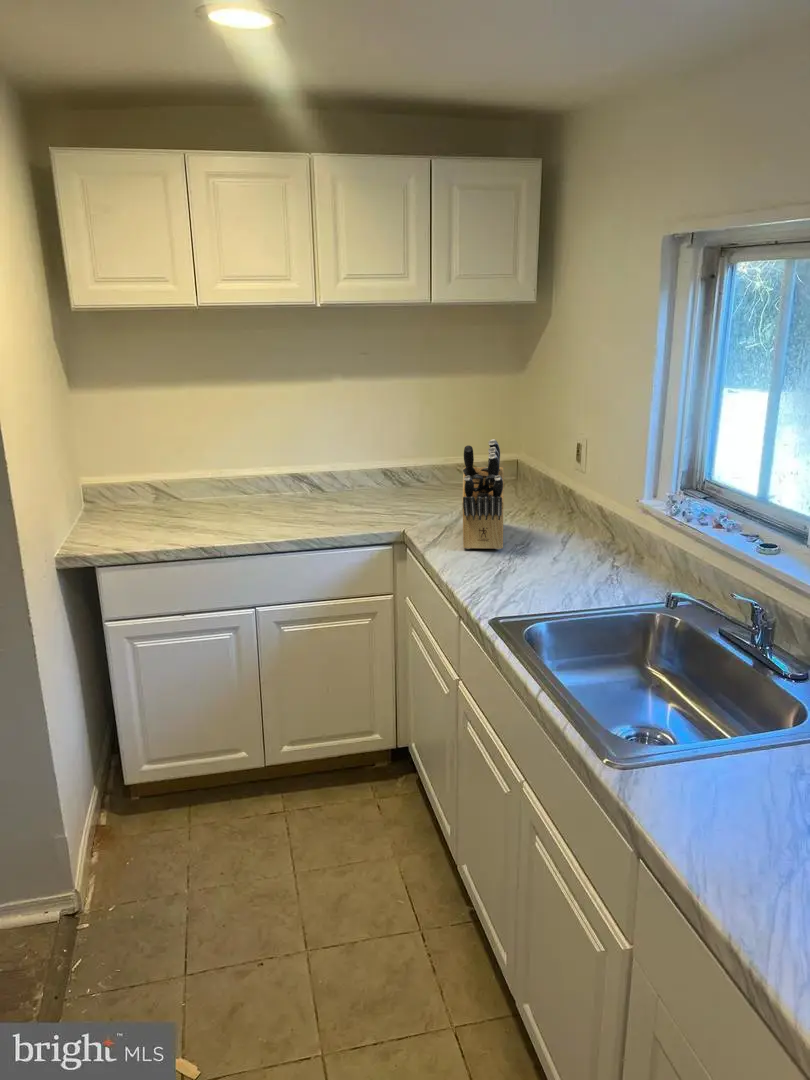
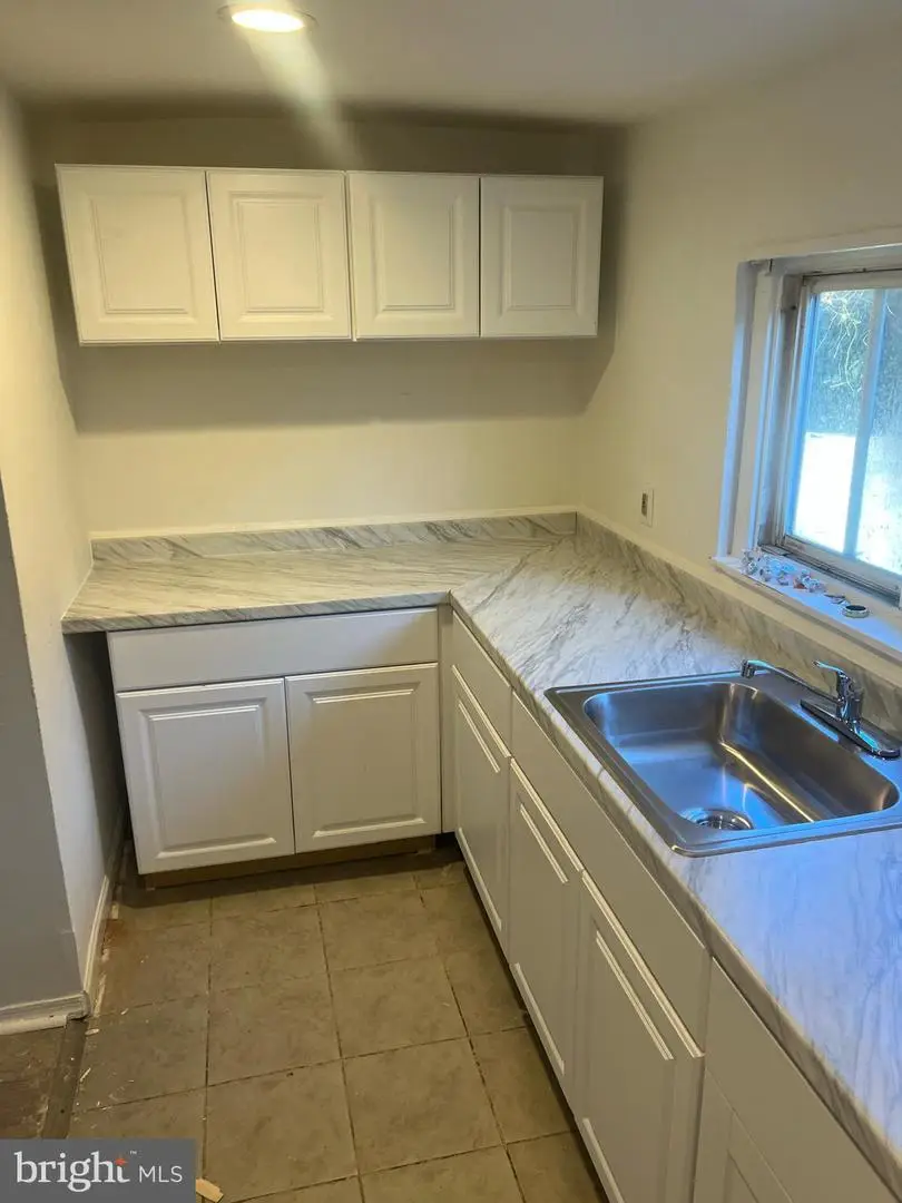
- knife block [461,438,505,550]
